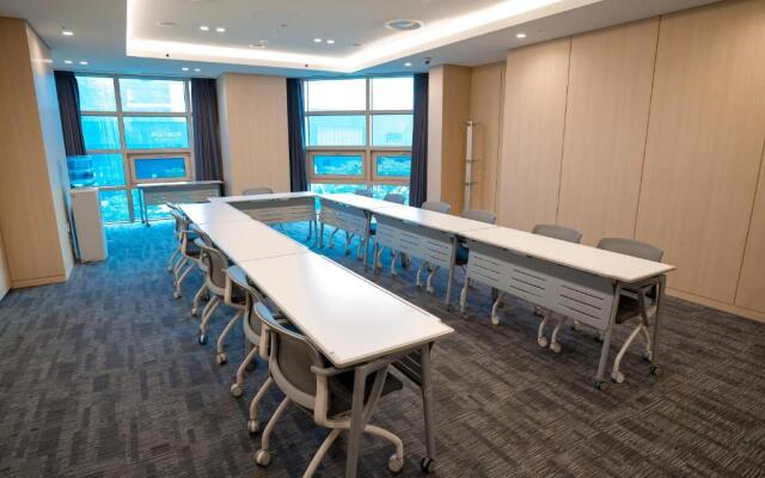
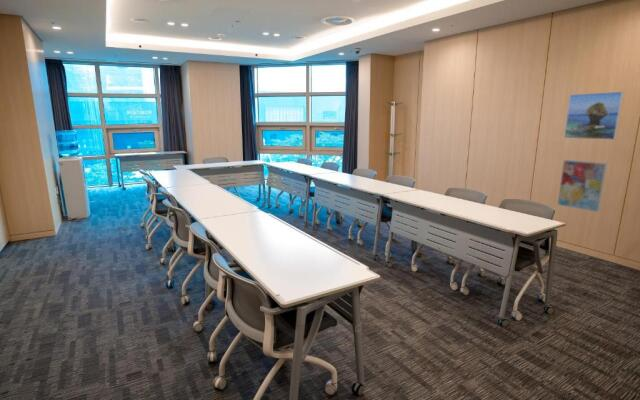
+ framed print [563,91,624,141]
+ wall art [556,159,608,213]
